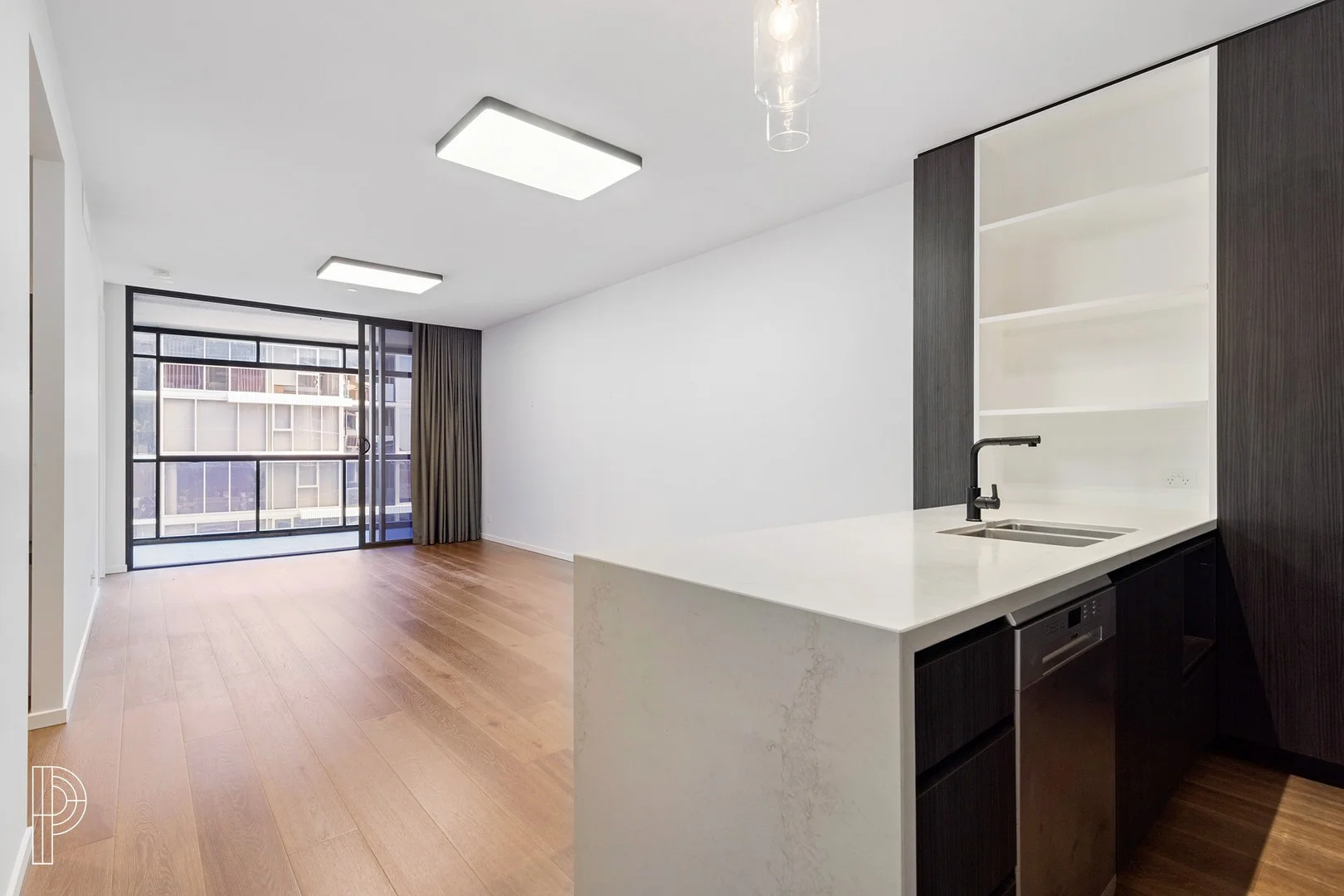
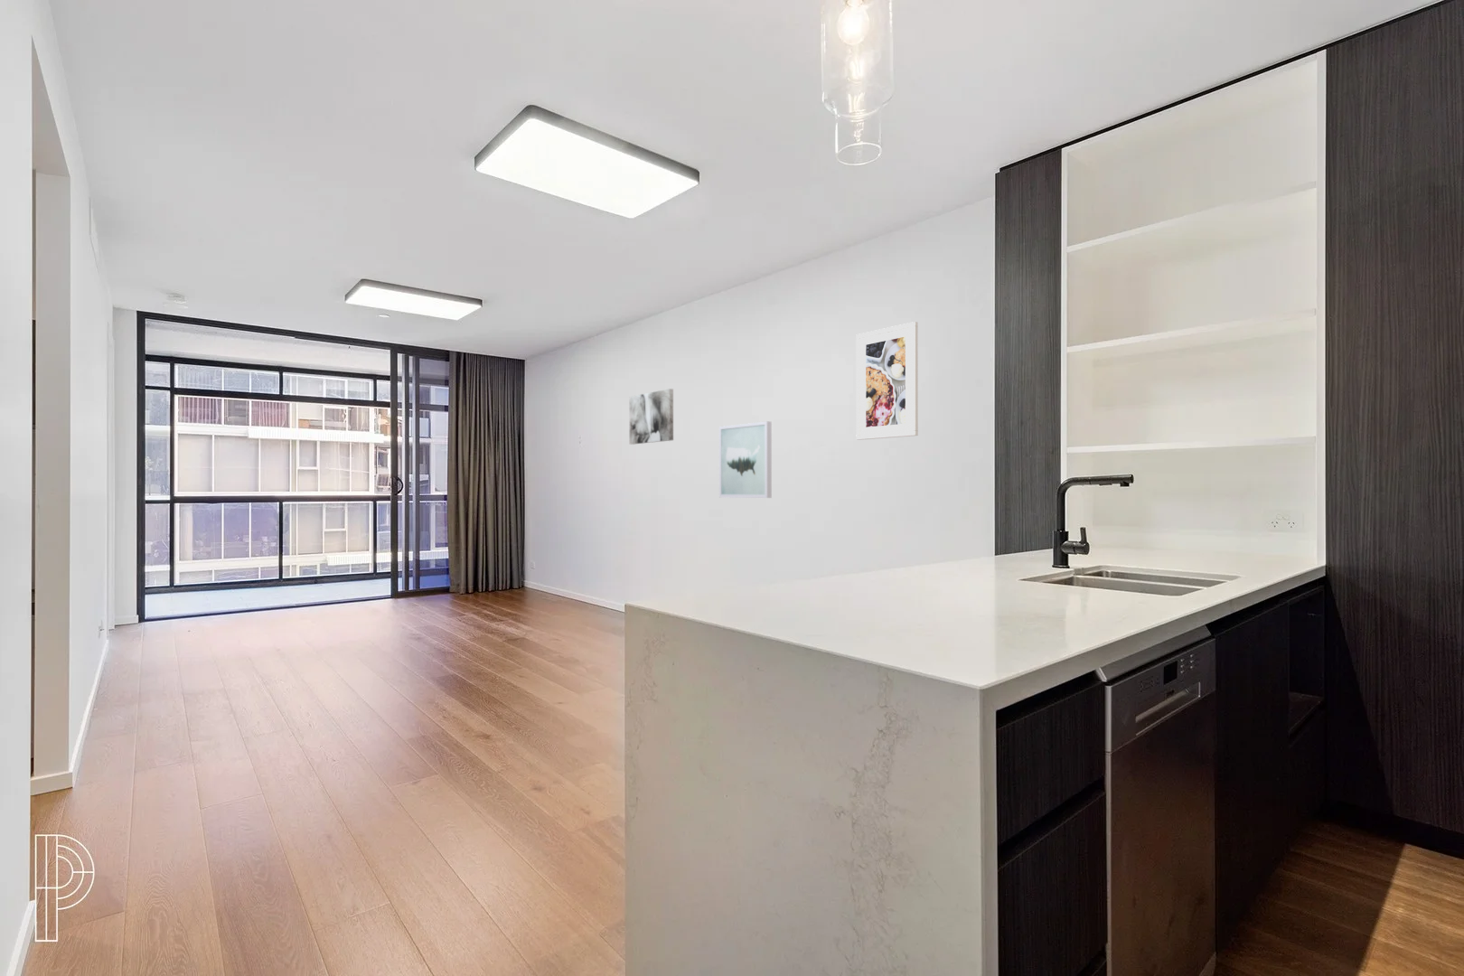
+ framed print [855,321,919,441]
+ wall art [719,420,772,499]
+ wall art [629,388,674,446]
